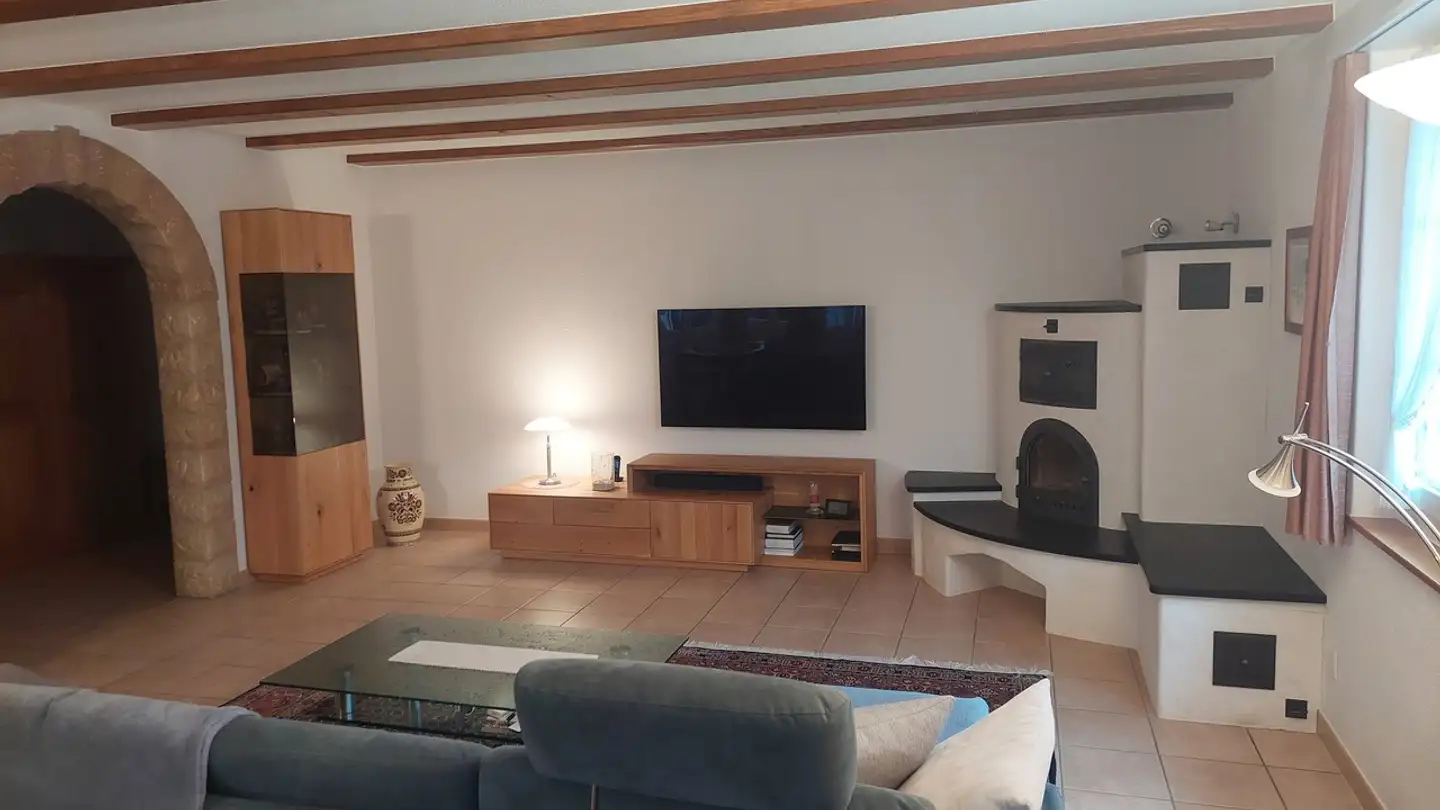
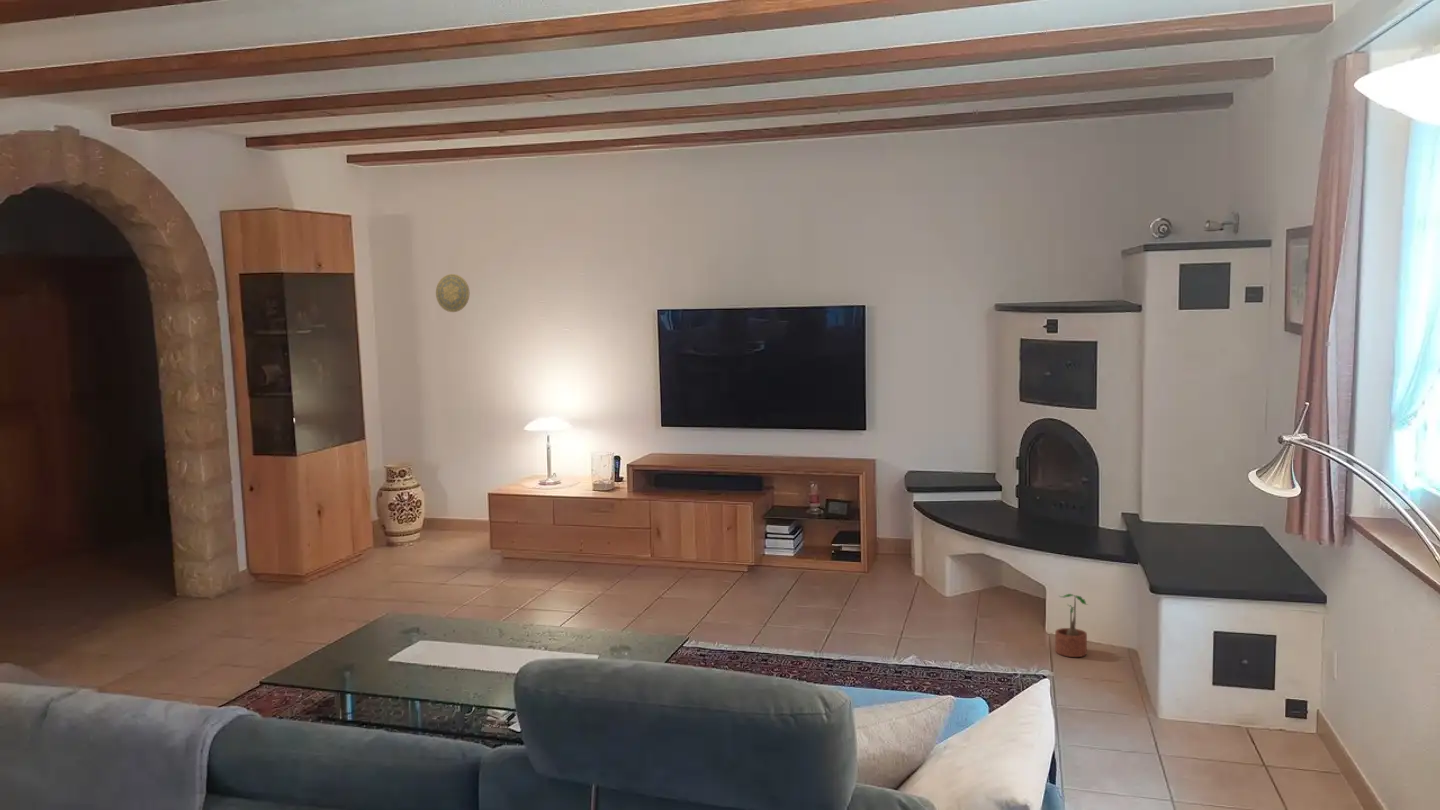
+ decorative plate [435,273,470,313]
+ potted plant [1054,593,1090,658]
